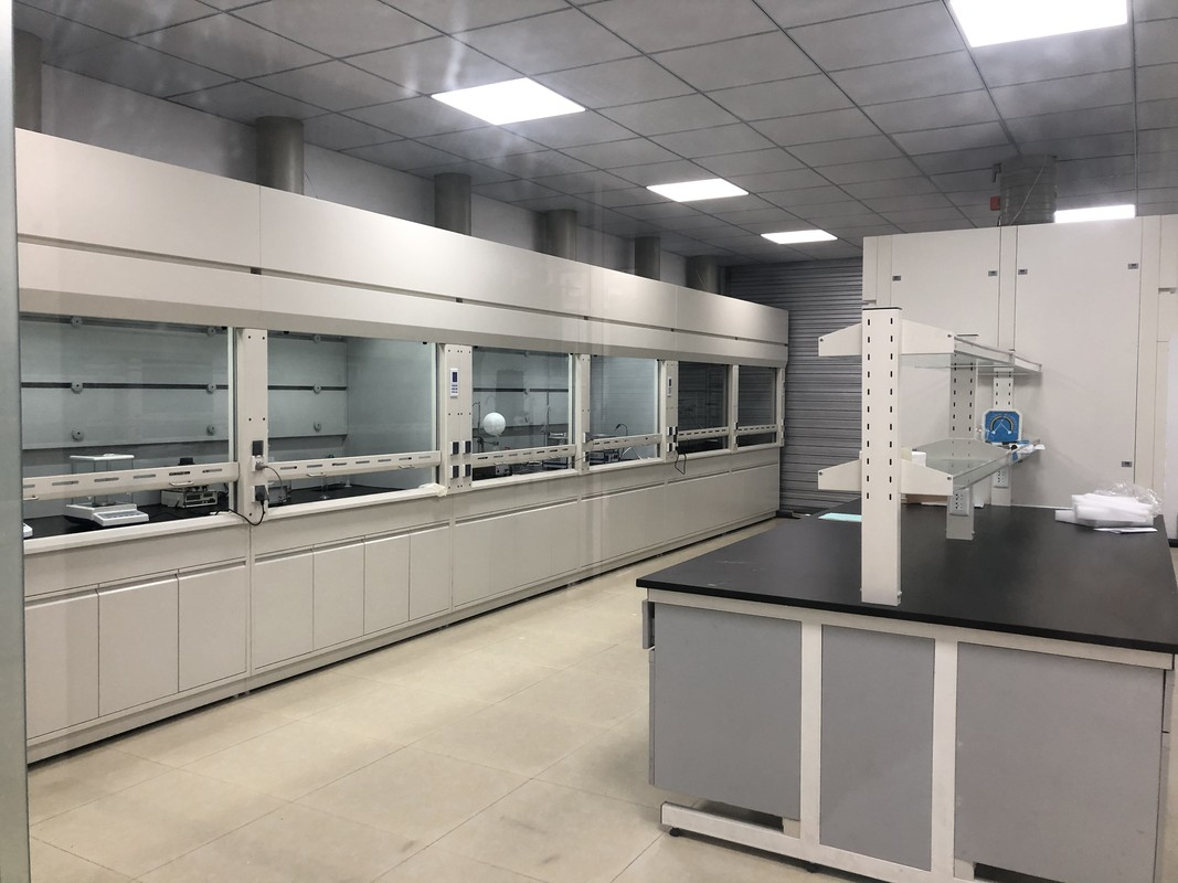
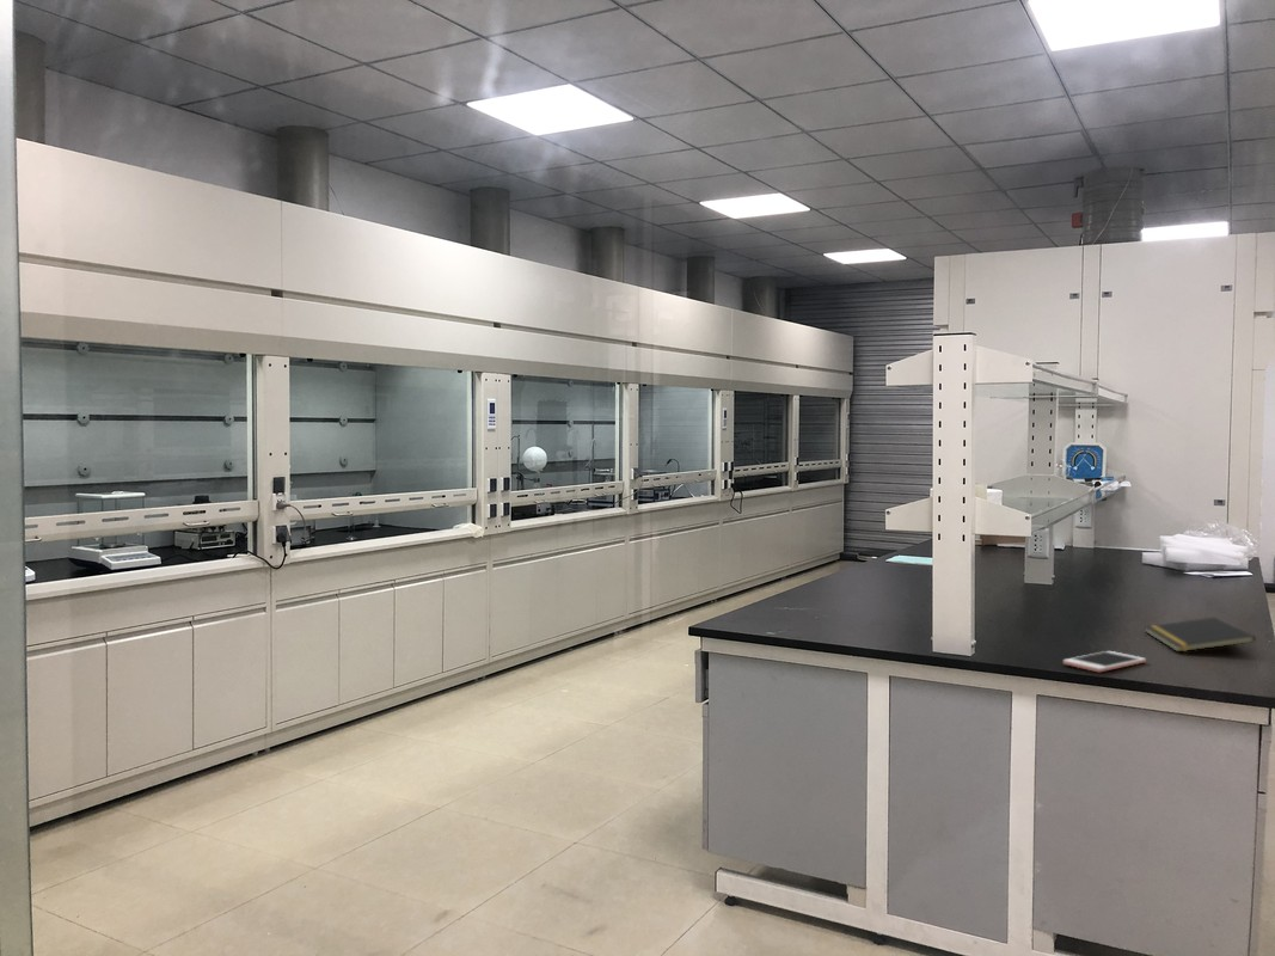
+ notepad [1144,617,1257,652]
+ cell phone [1062,650,1147,673]
